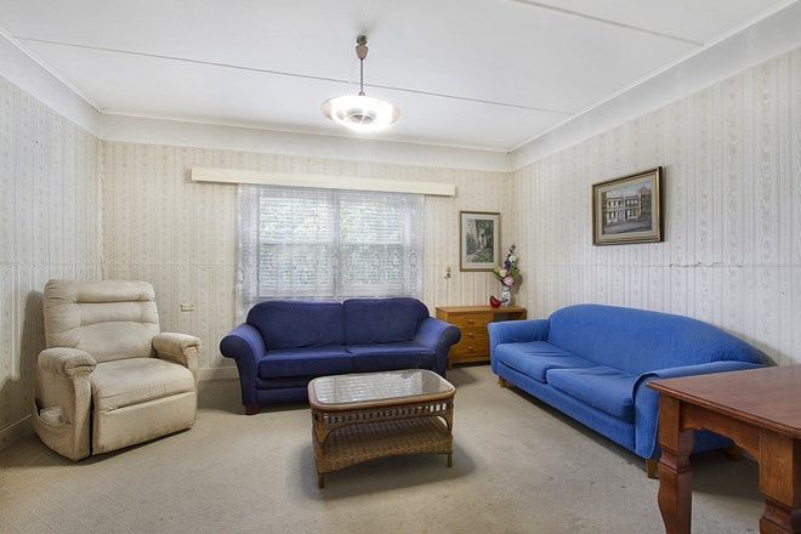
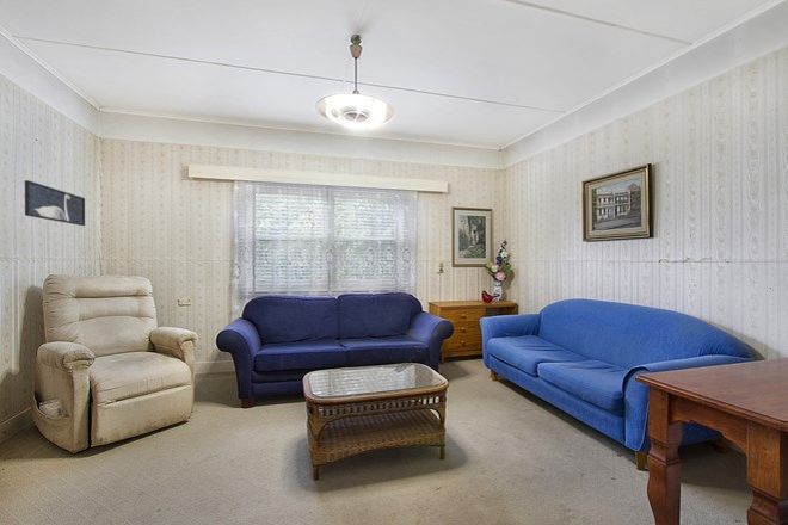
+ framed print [24,179,86,227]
